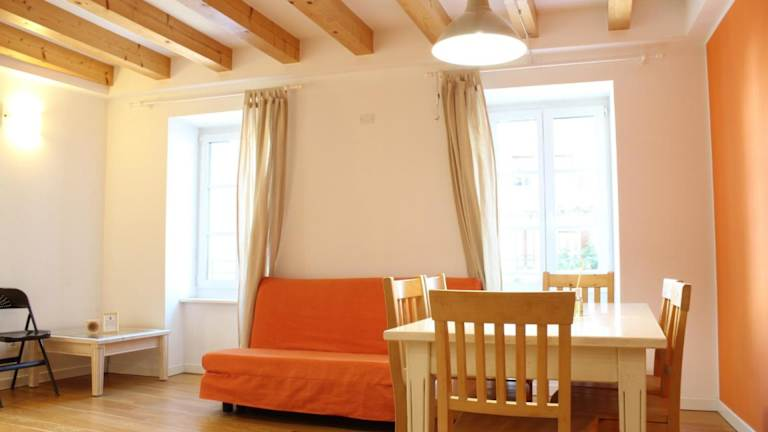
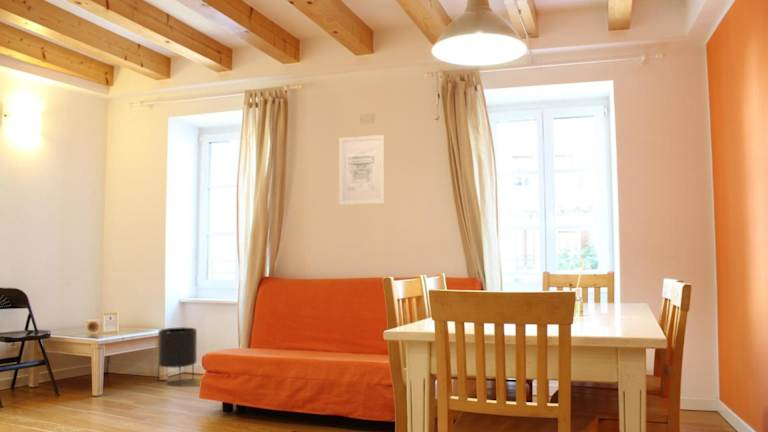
+ wall art [338,134,385,206]
+ planter [157,326,198,388]
